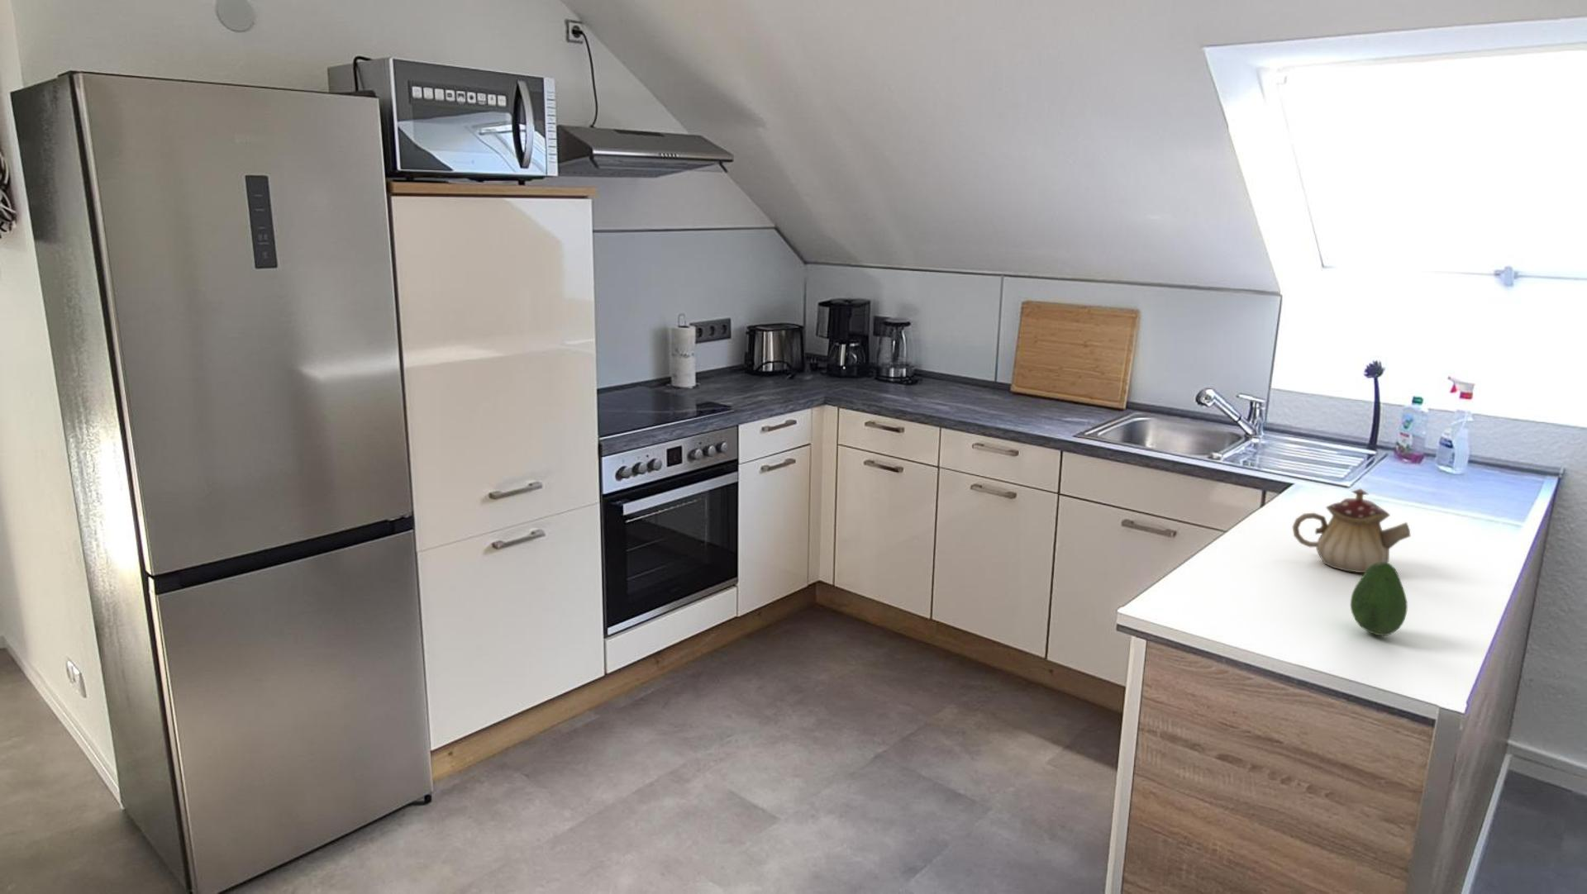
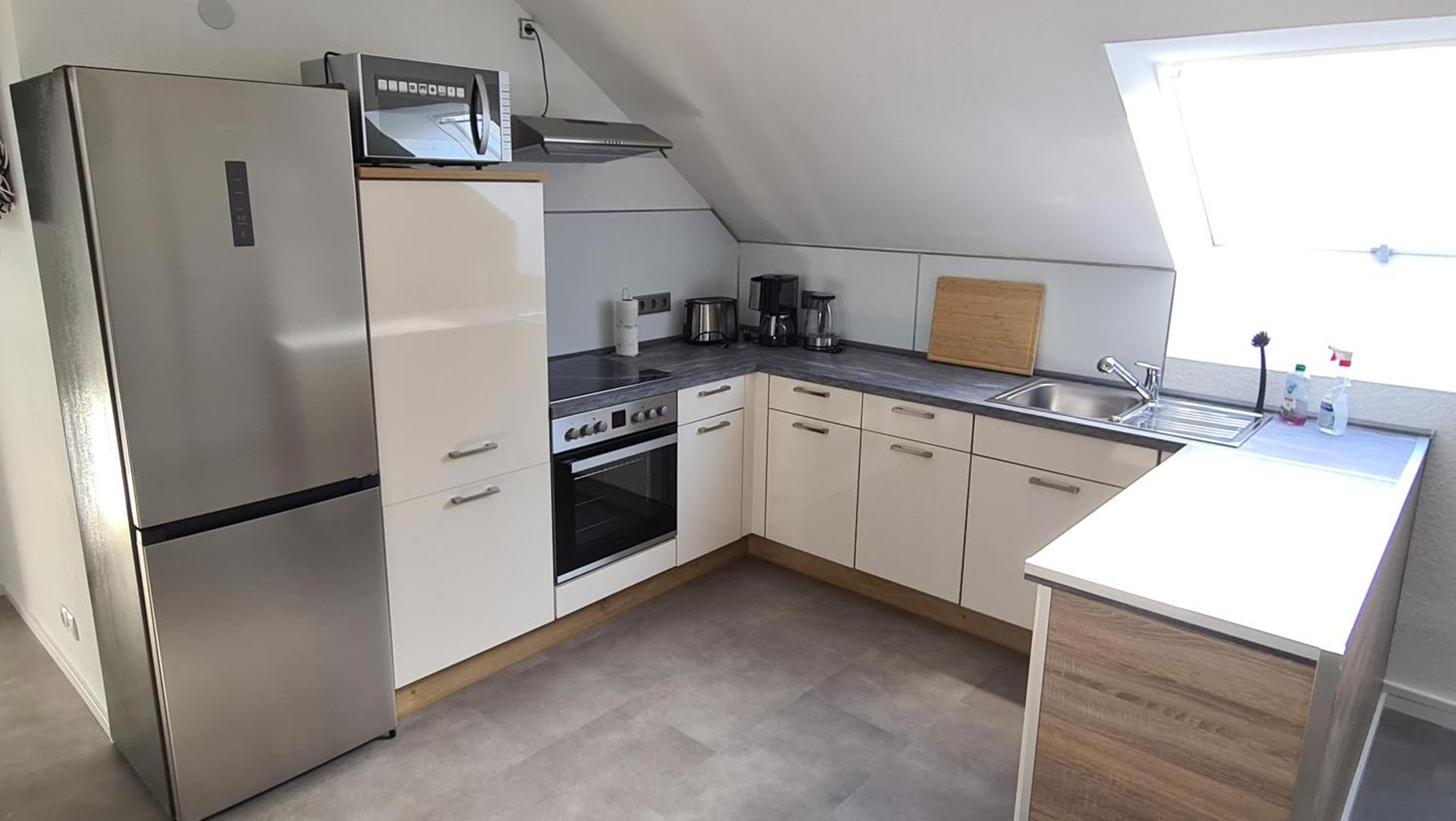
- fruit [1349,562,1408,636]
- teapot [1292,488,1410,574]
